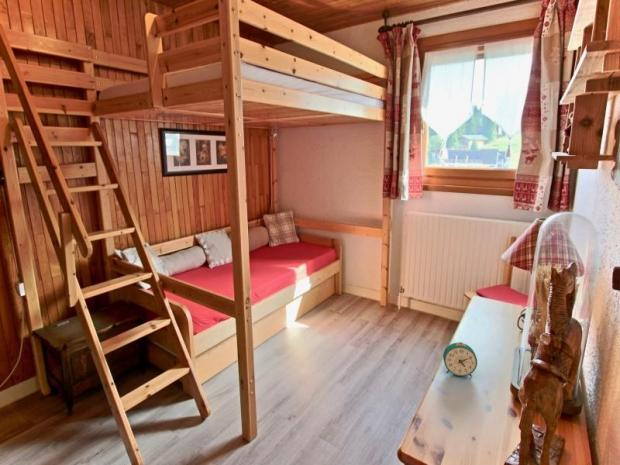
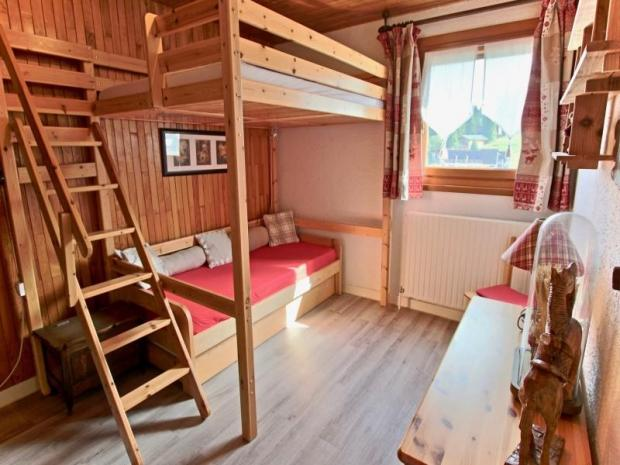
- alarm clock [442,341,478,378]
